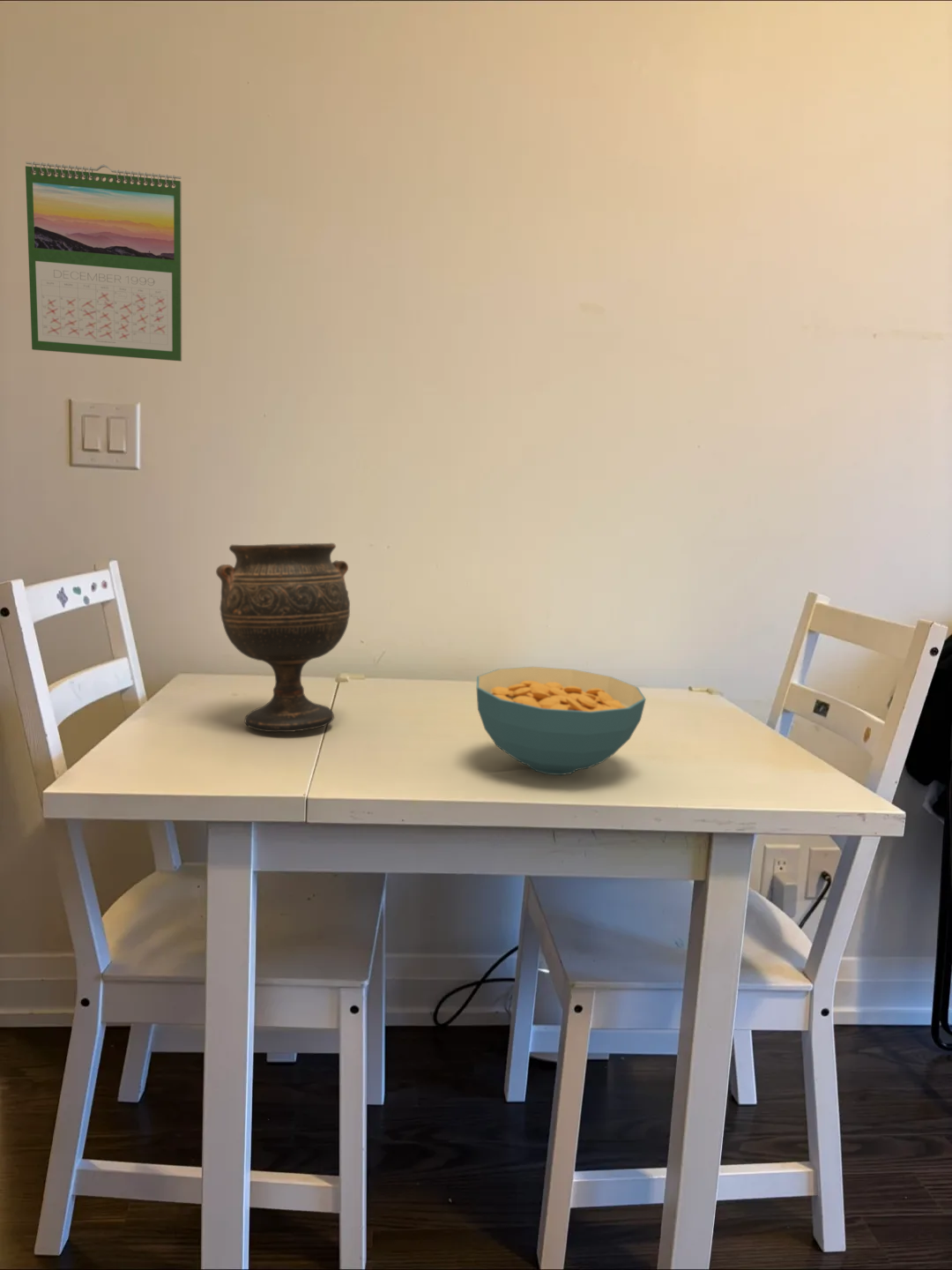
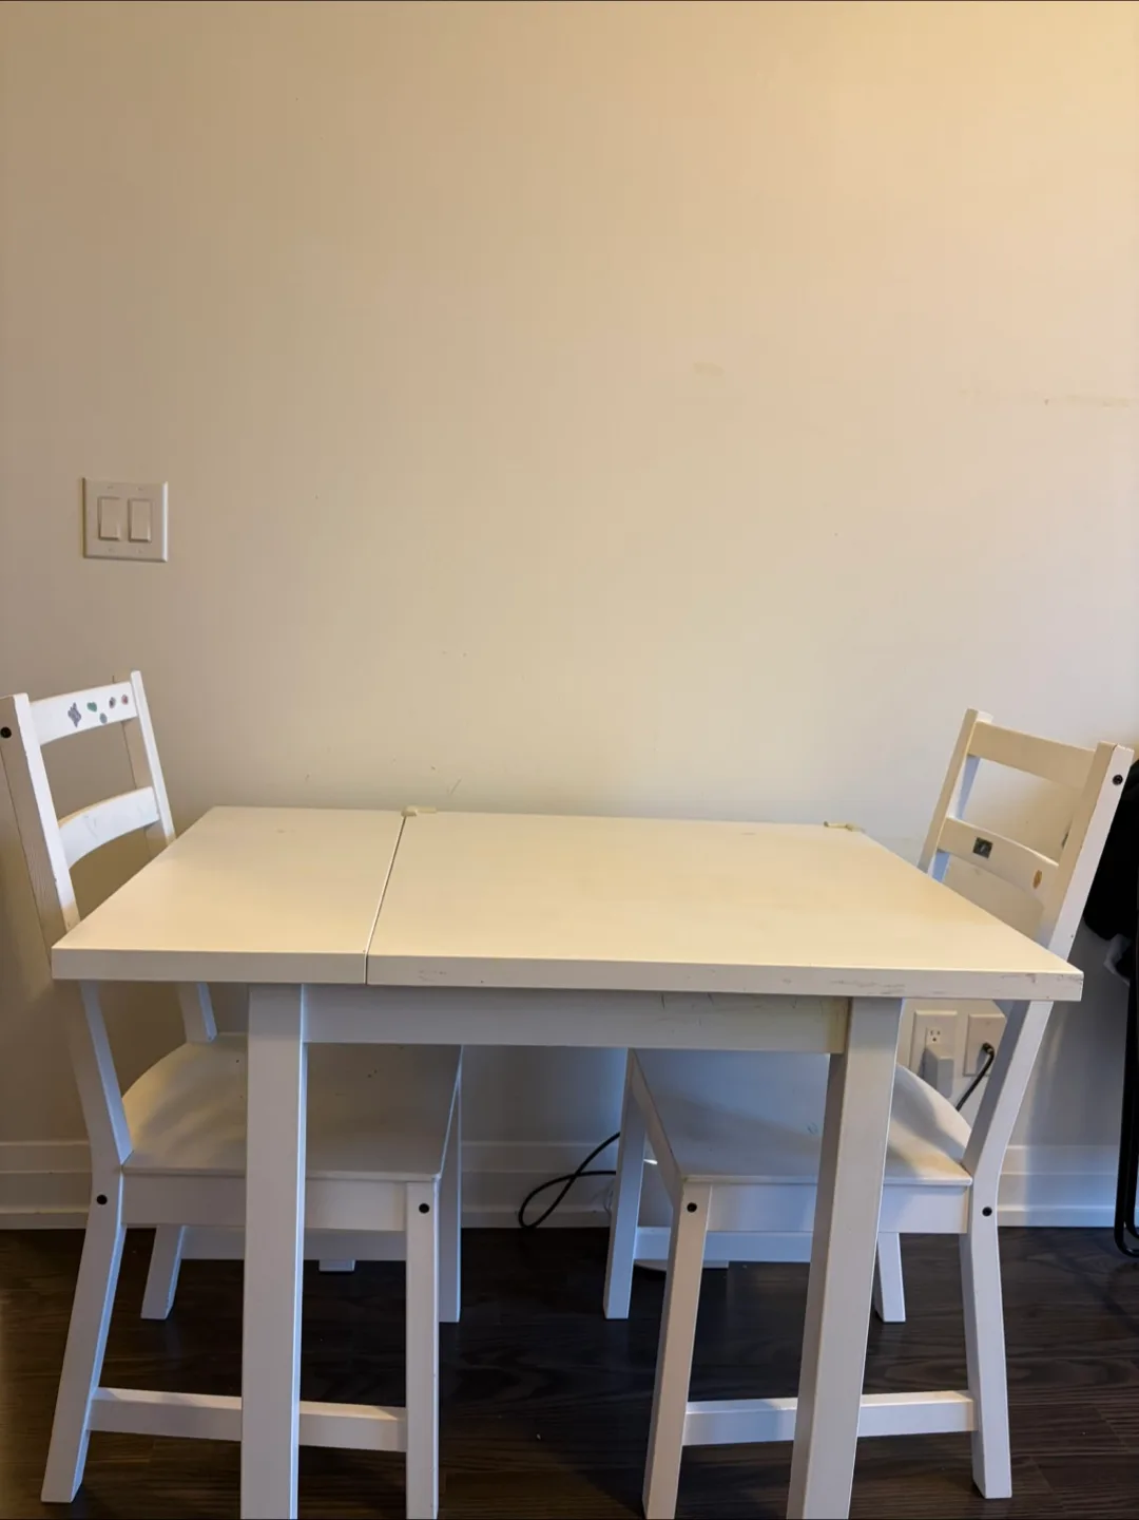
- cereal bowl [476,666,647,776]
- calendar [25,161,182,362]
- goblet [215,542,351,733]
